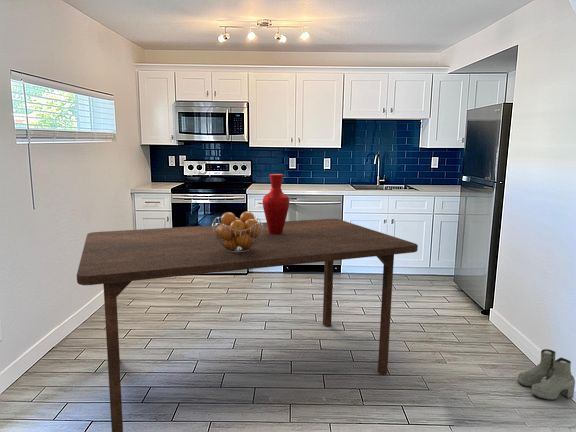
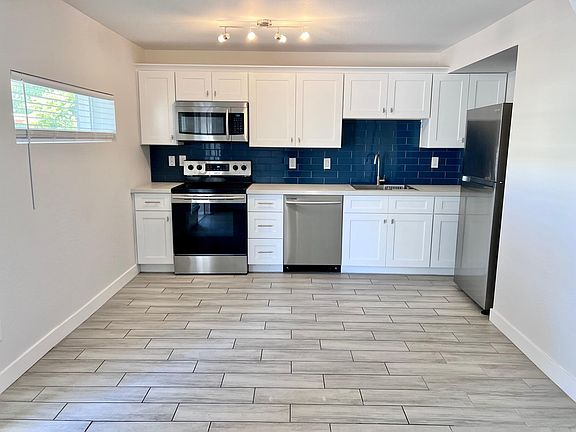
- fruit basket [211,211,264,253]
- dining table [76,218,419,432]
- boots [517,348,576,401]
- vase [262,173,291,235]
